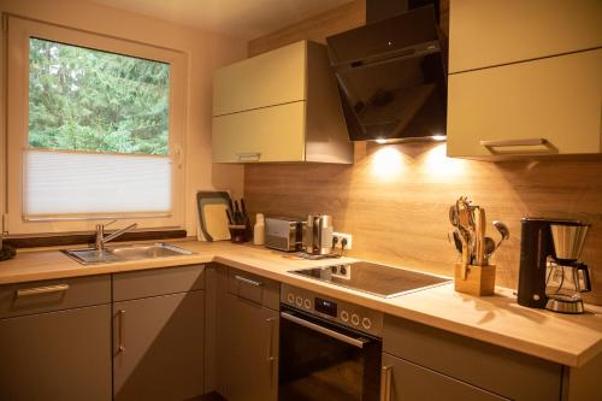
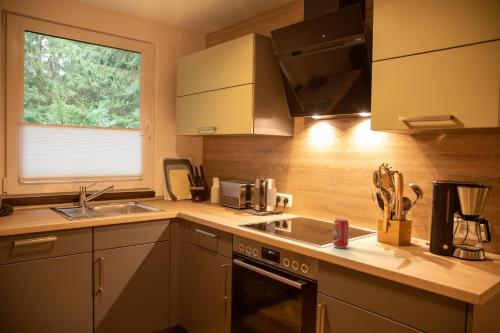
+ beverage can [332,217,350,249]
